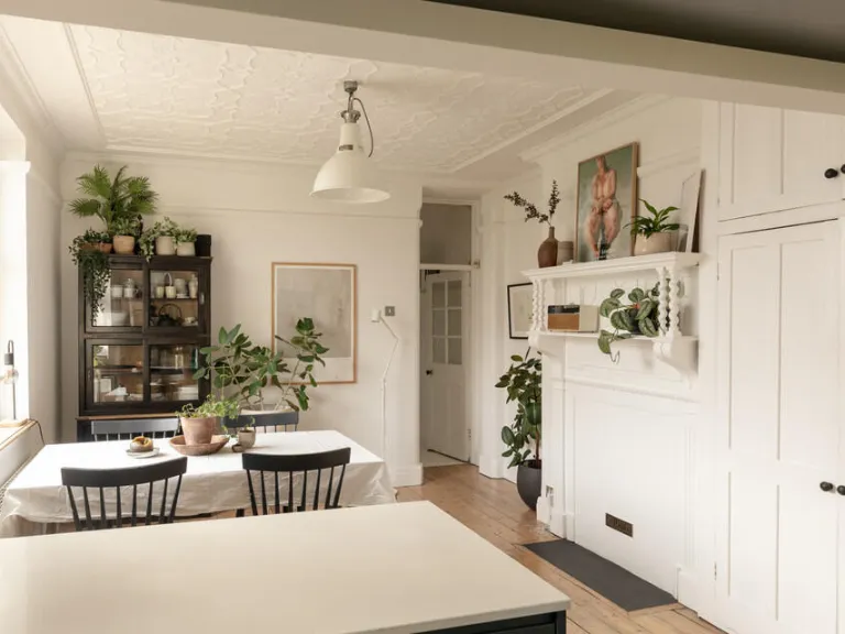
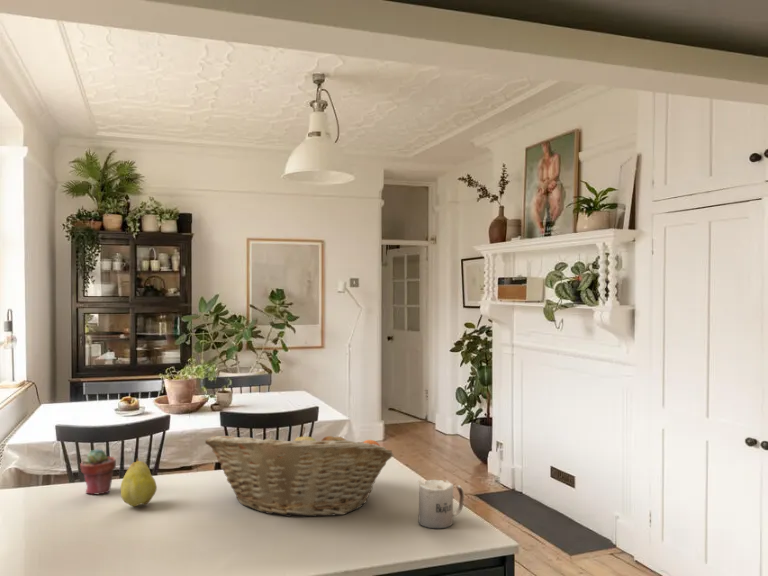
+ potted succulent [79,448,117,495]
+ fruit [120,457,158,507]
+ mug [417,479,466,529]
+ fruit basket [204,426,394,518]
